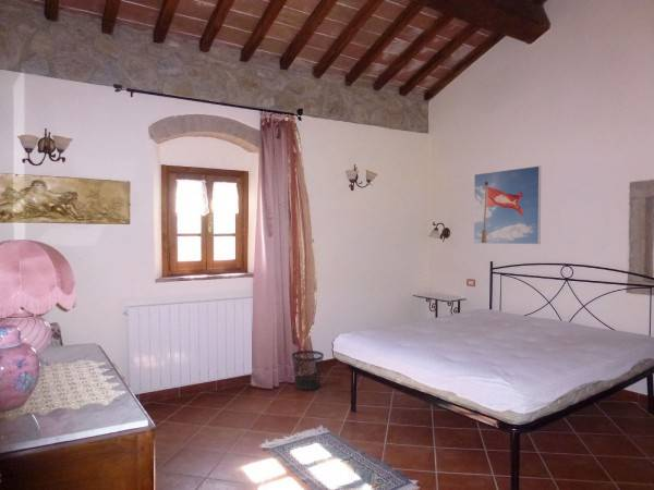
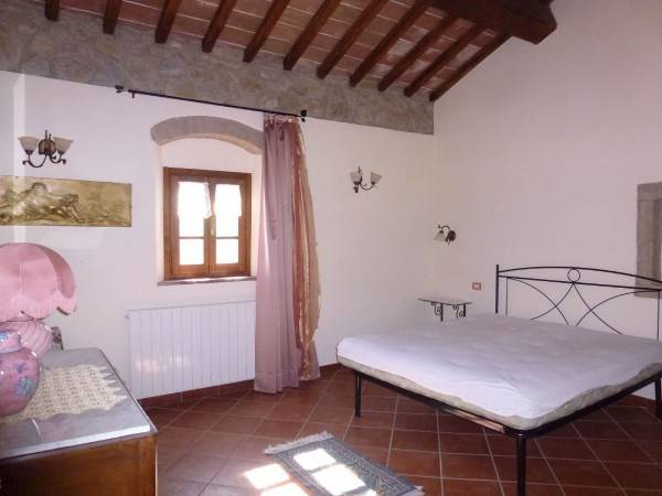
- wastebasket [291,350,325,391]
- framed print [473,164,542,245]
